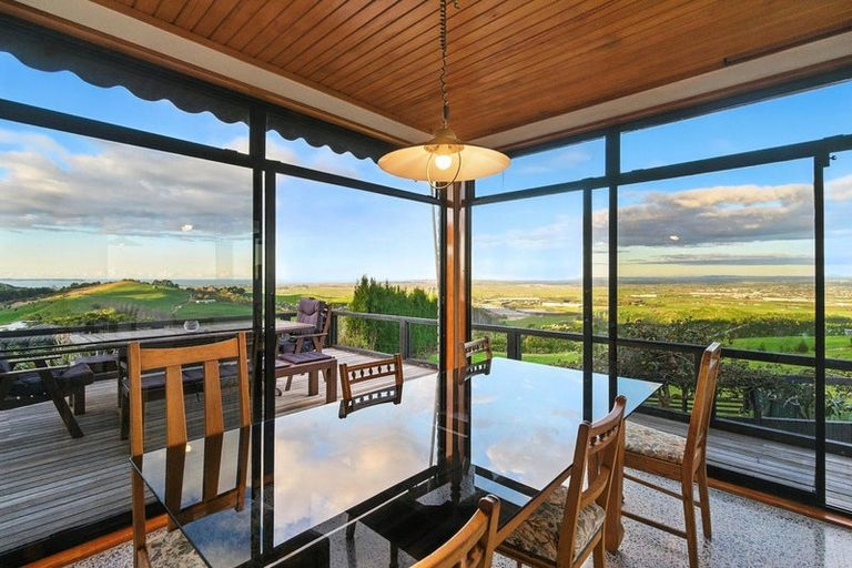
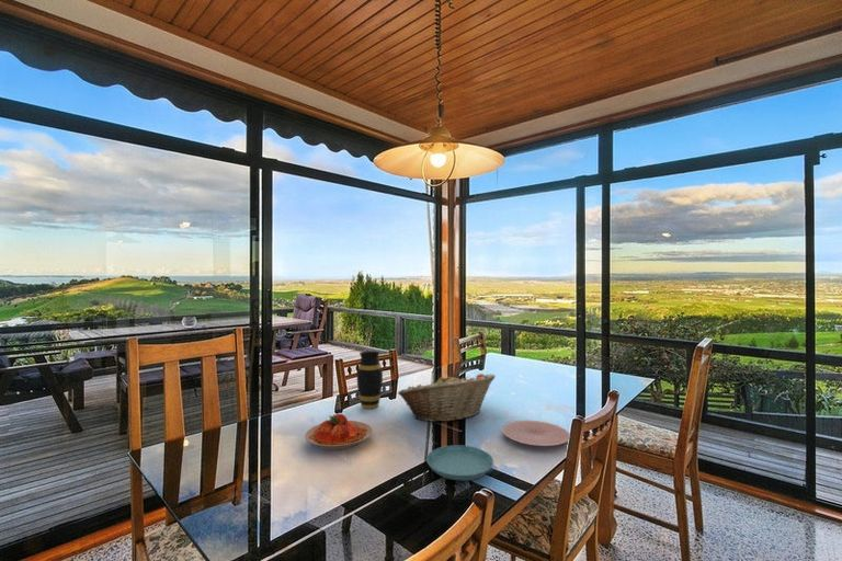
+ vase [356,351,384,410]
+ plate [304,413,374,450]
+ fruit basket [397,373,497,423]
+ saucer [425,444,494,481]
+ plate [501,420,570,447]
